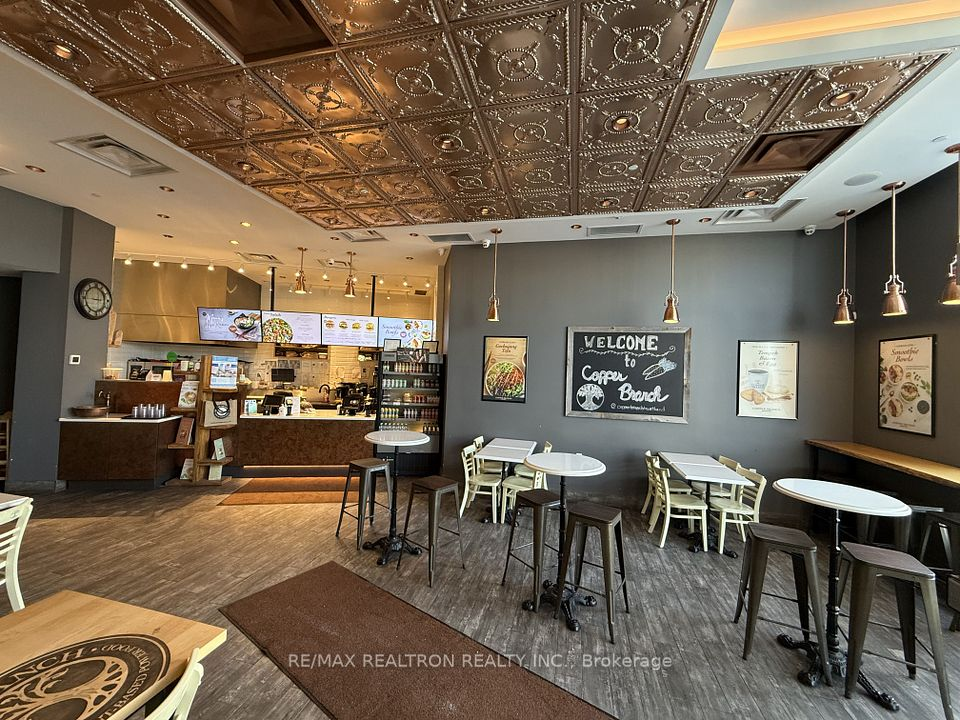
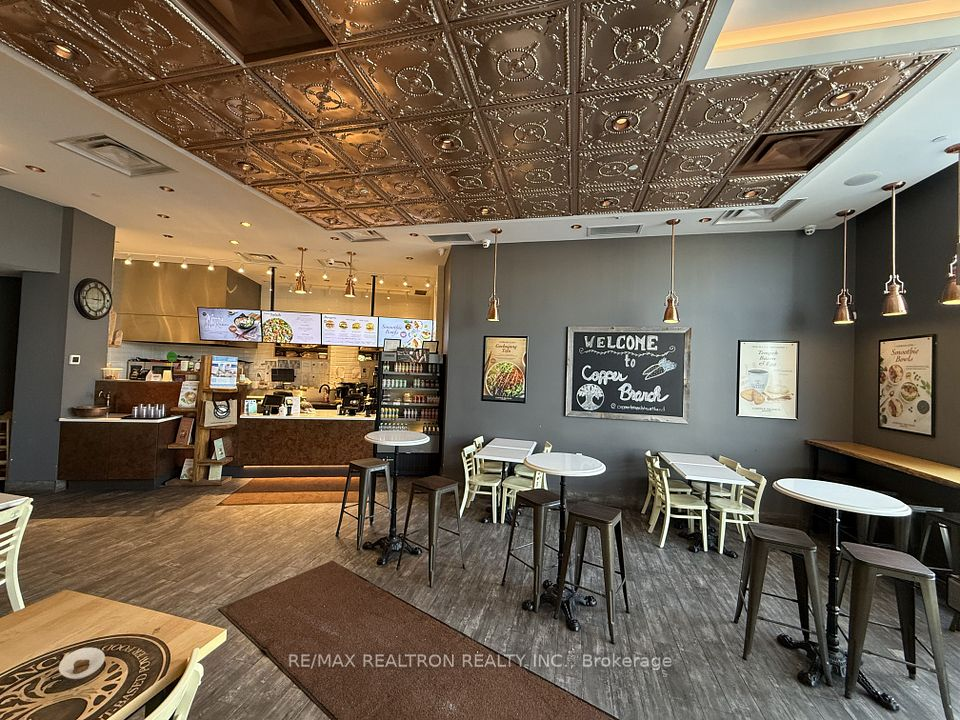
+ saucer [58,647,106,680]
